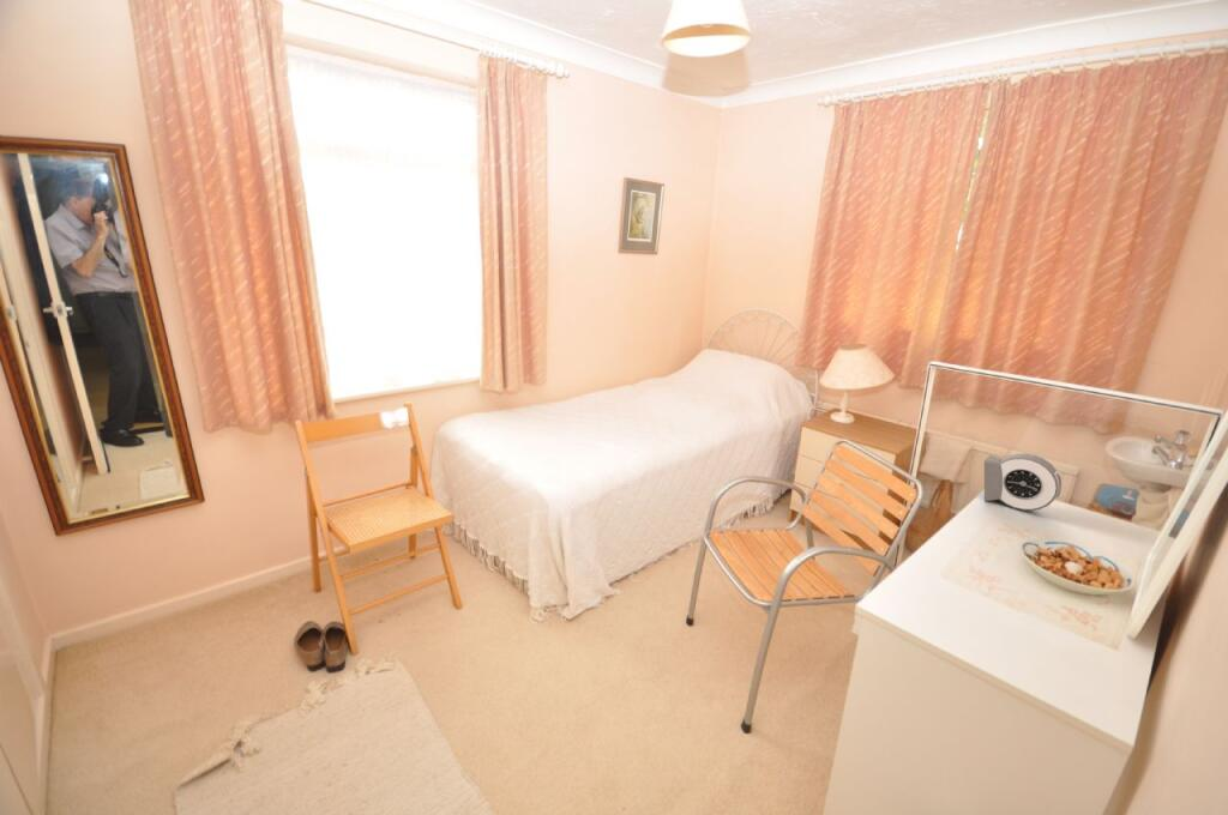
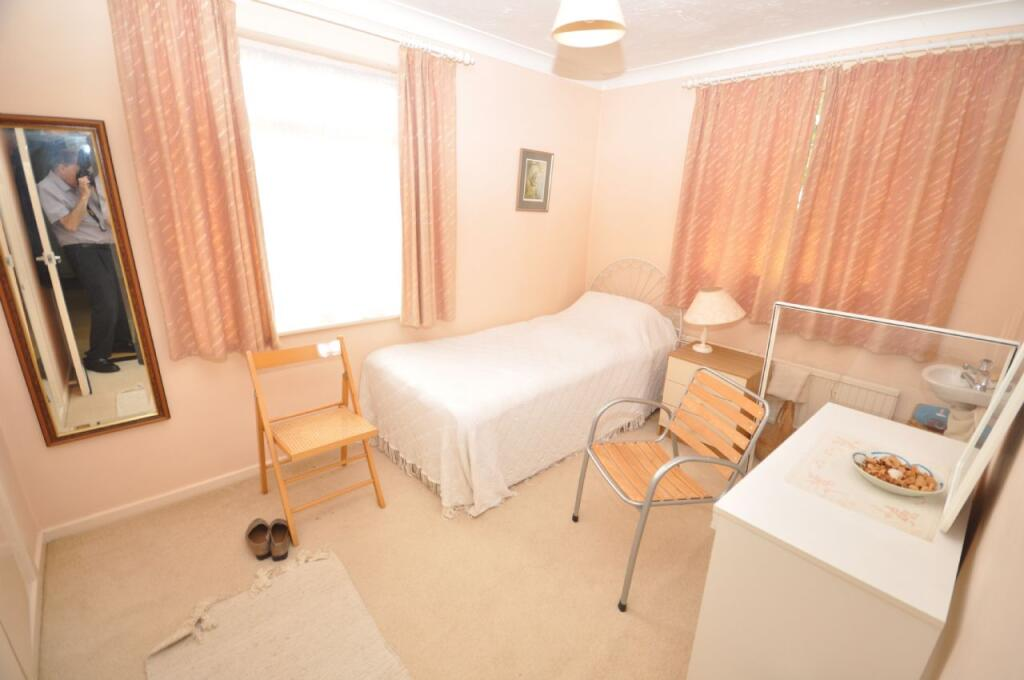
- alarm clock [983,452,1063,512]
